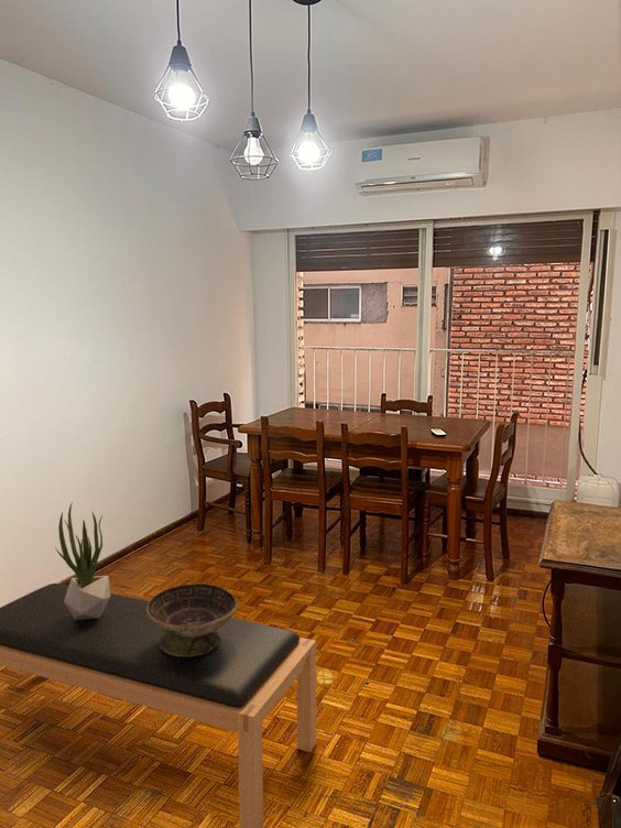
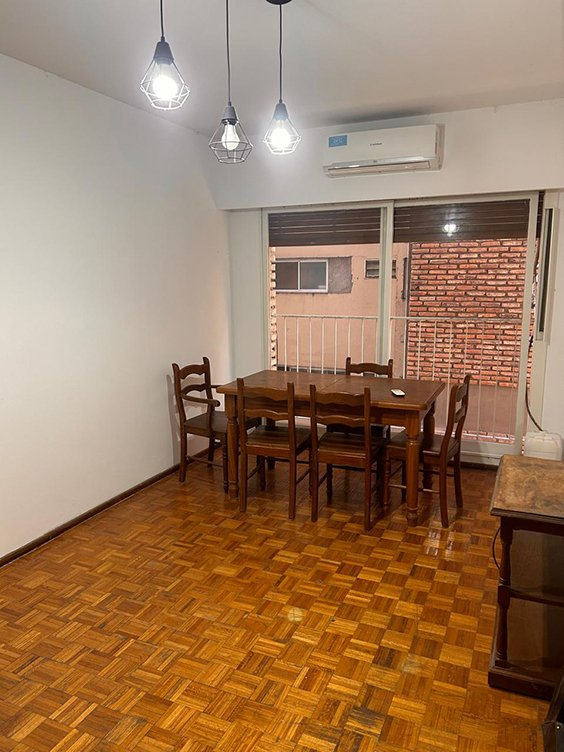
- bench [0,582,317,828]
- potted plant [54,501,111,620]
- decorative bowl [146,582,239,657]
